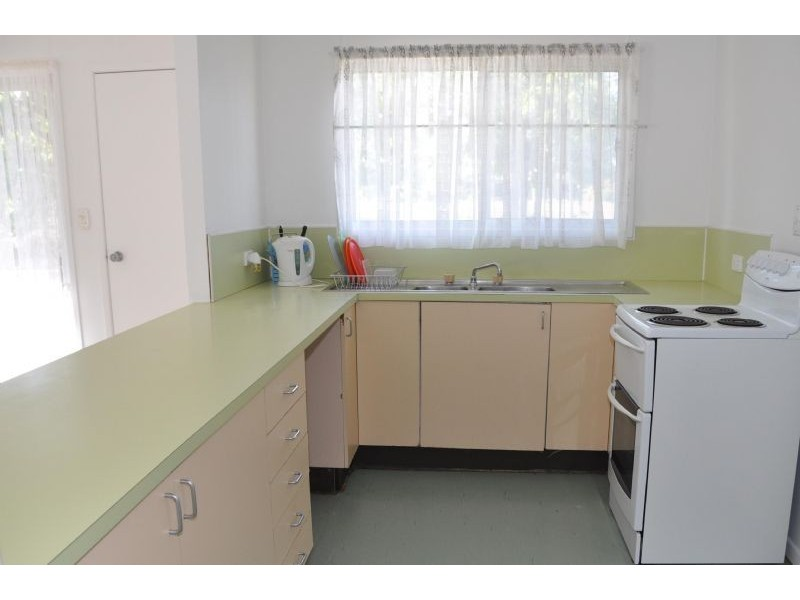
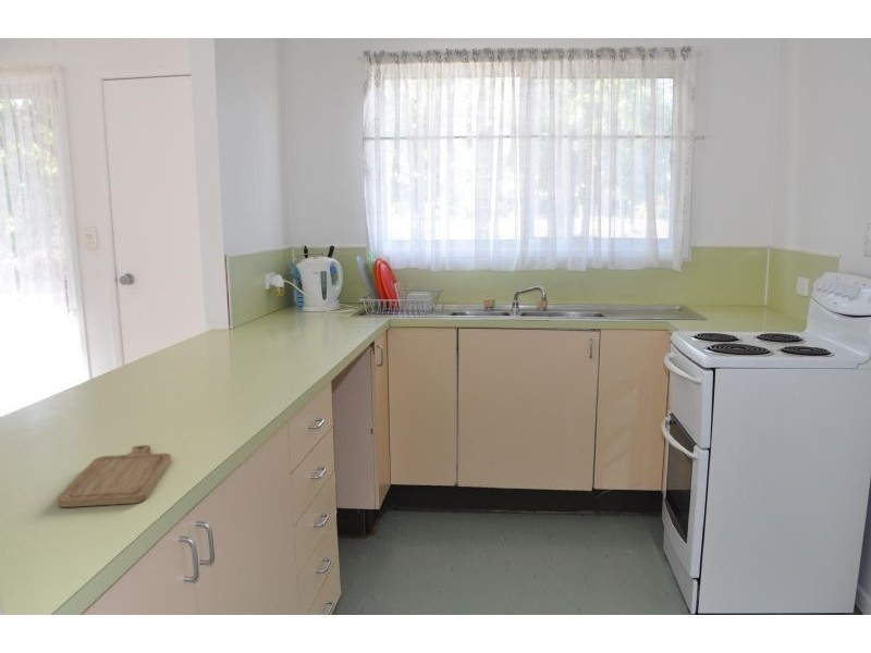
+ chopping board [57,444,172,508]
